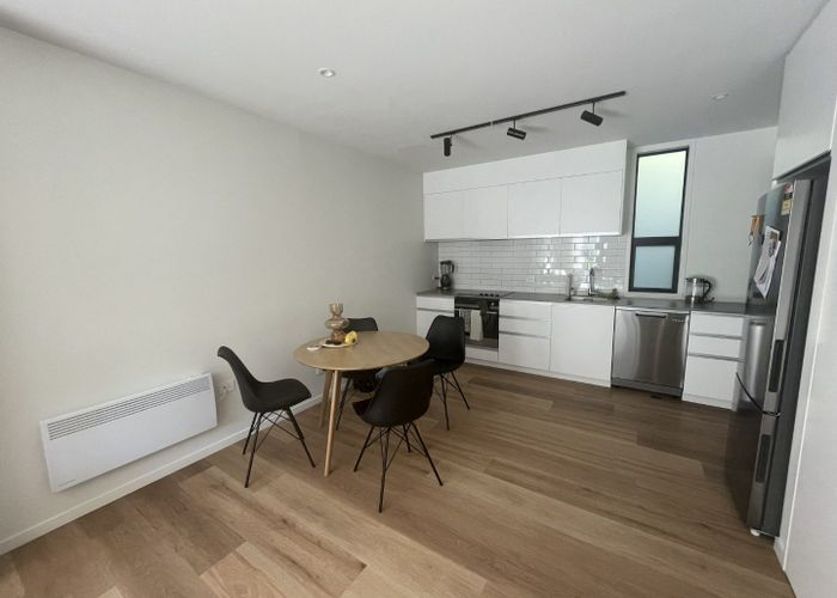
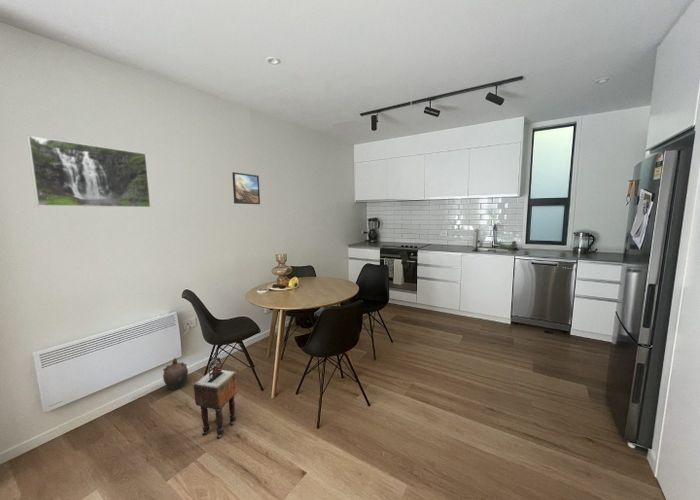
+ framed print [26,135,152,209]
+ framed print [231,171,261,205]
+ ceramic jug [162,357,189,391]
+ stool [193,356,239,440]
